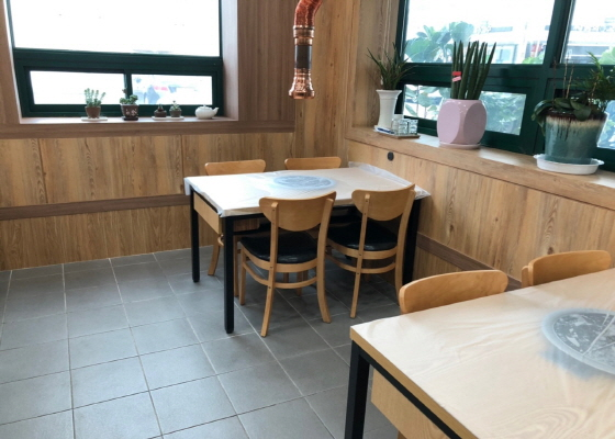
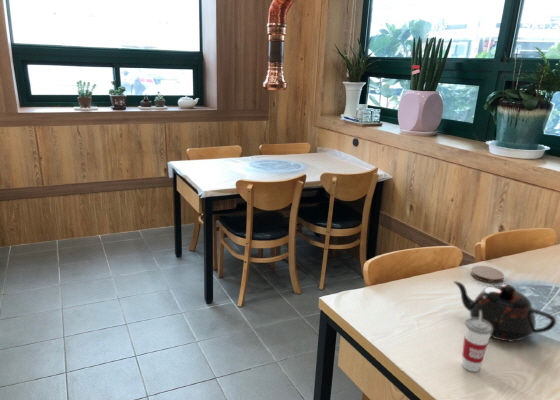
+ cup [461,310,492,373]
+ coaster [470,265,505,284]
+ teapot [452,280,557,343]
